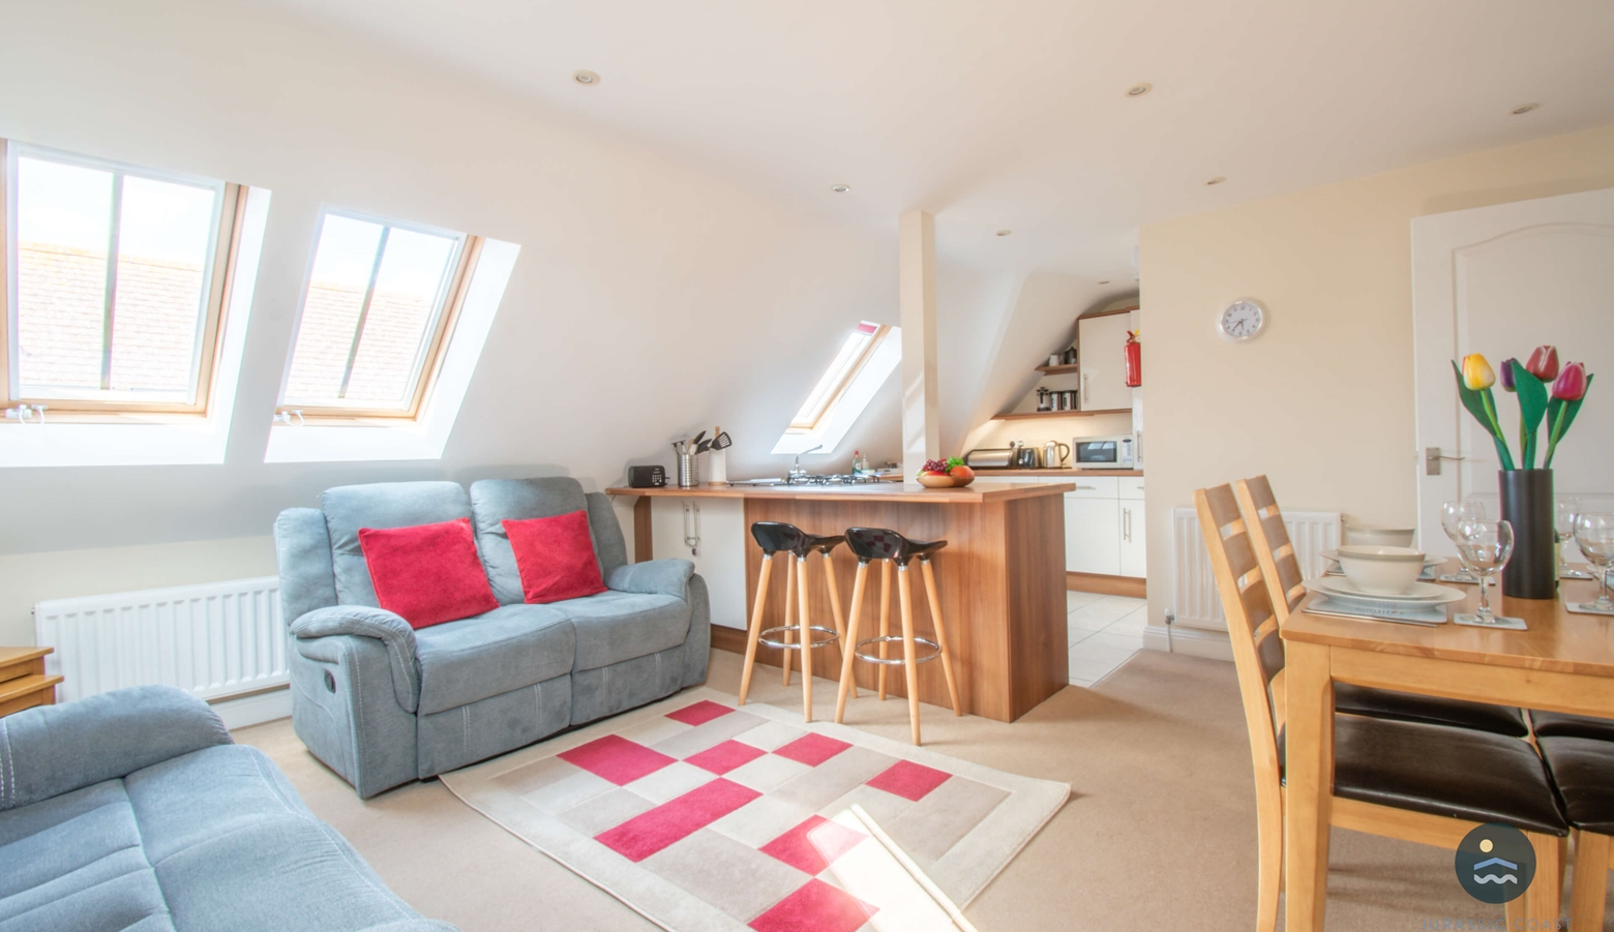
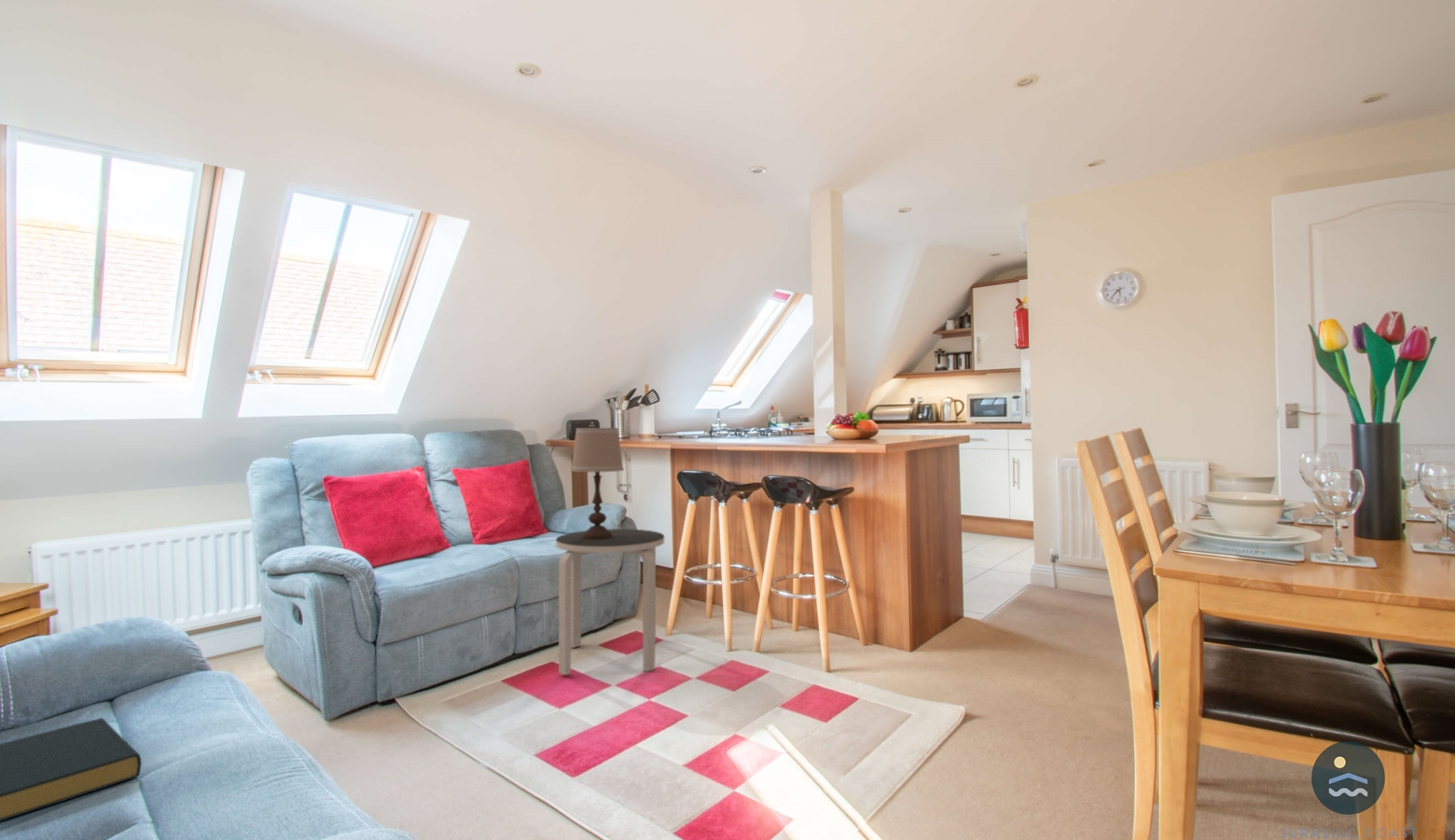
+ table lamp [570,427,625,539]
+ hardback book [0,717,143,822]
+ side table [555,528,665,676]
